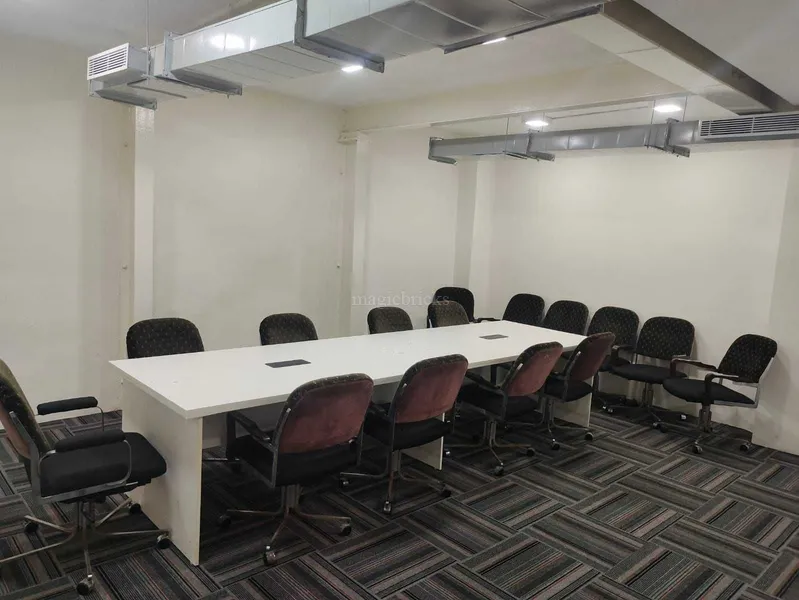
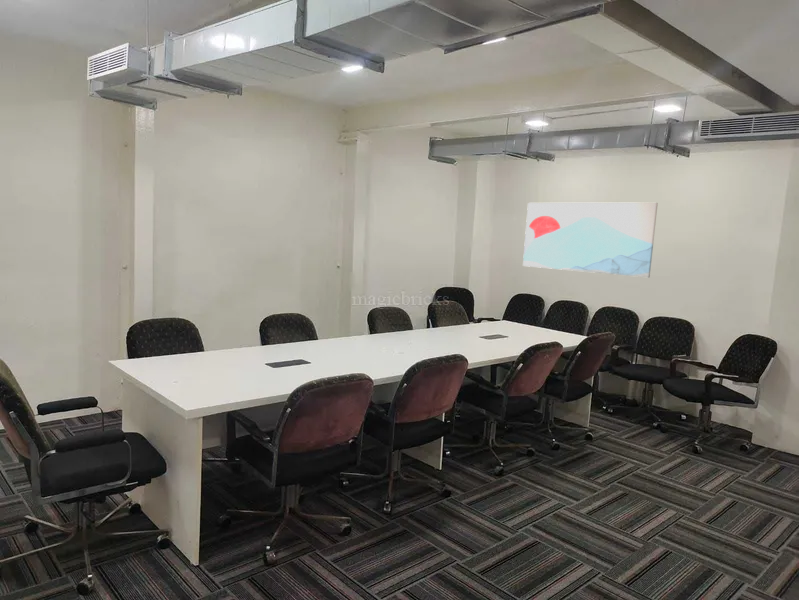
+ wall art [522,202,659,278]
